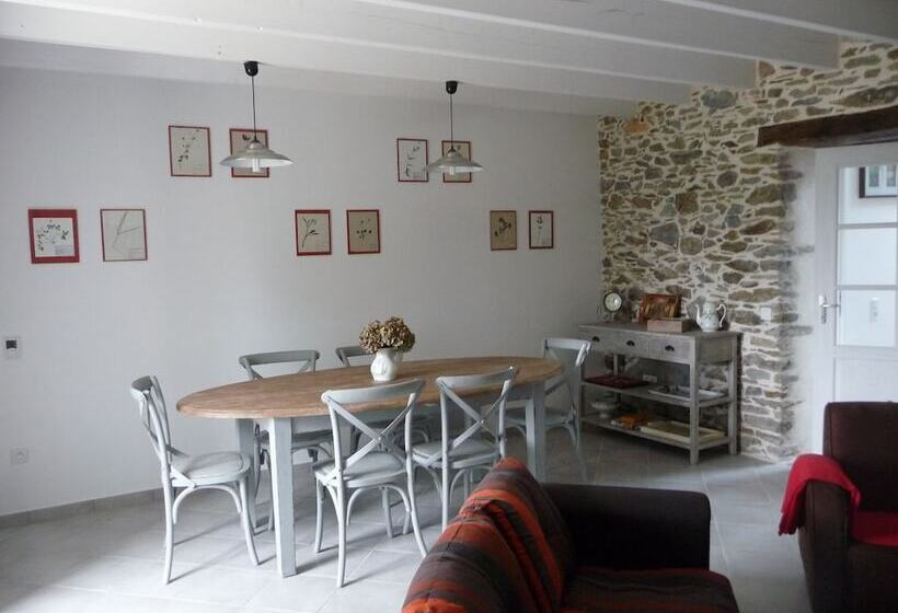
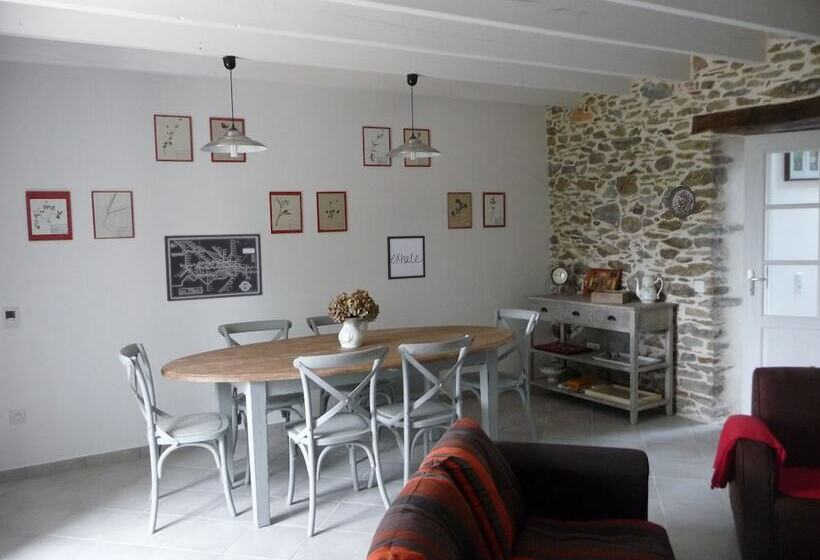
+ decorative plate [667,185,697,220]
+ wall art [163,233,264,302]
+ wall art [386,235,426,281]
